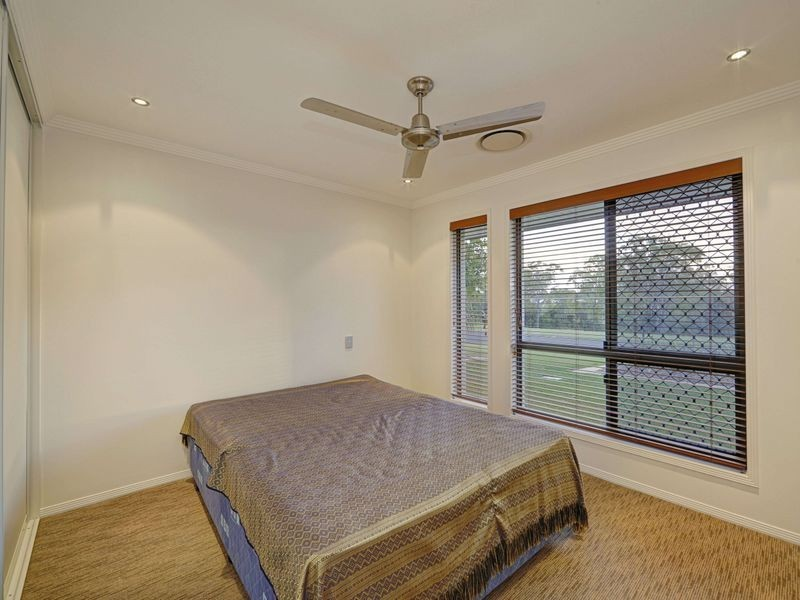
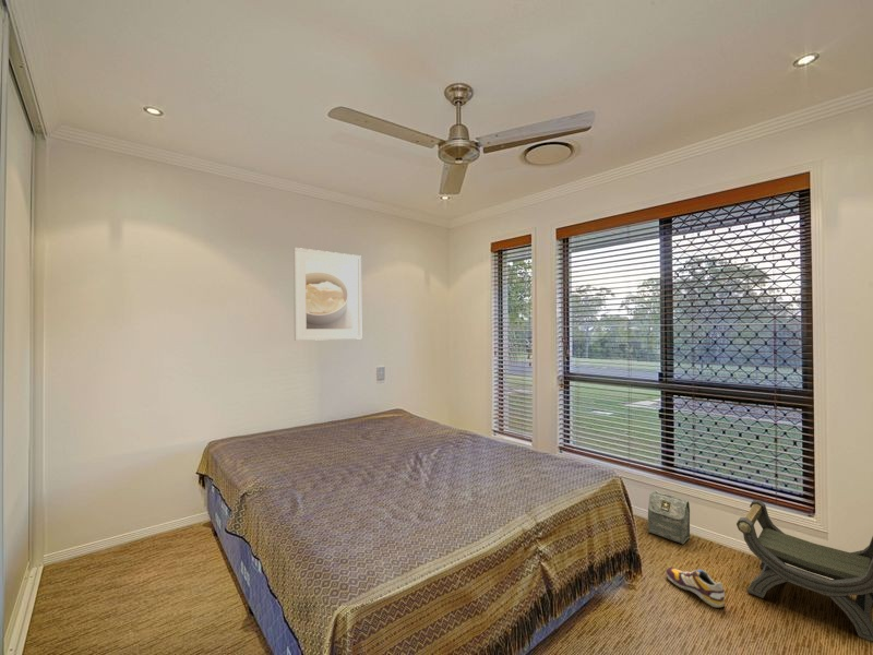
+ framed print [292,247,362,342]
+ shoe [665,567,726,608]
+ stool [736,499,873,643]
+ bag [647,489,691,545]
